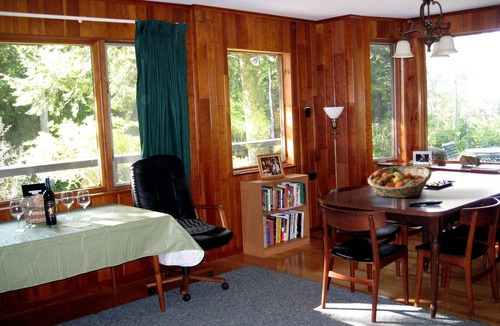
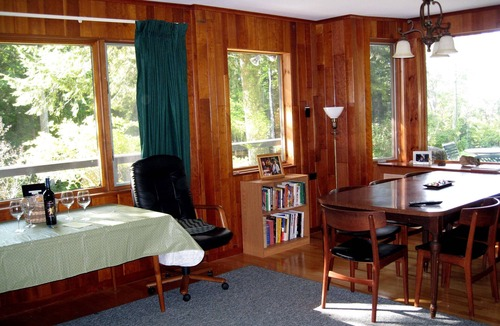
- fruit basket [367,165,432,199]
